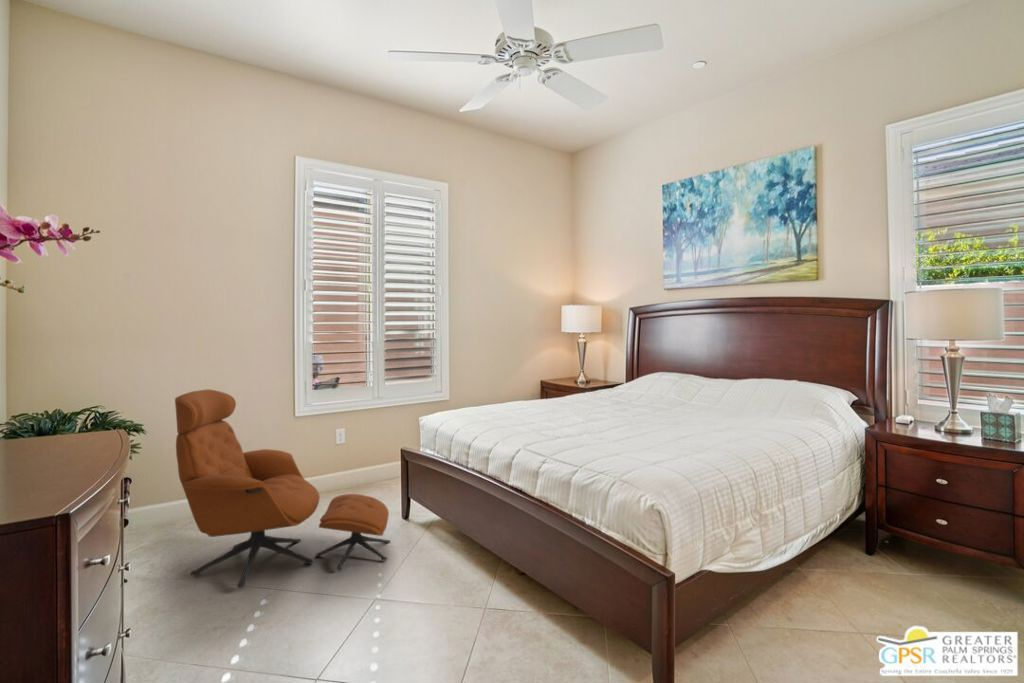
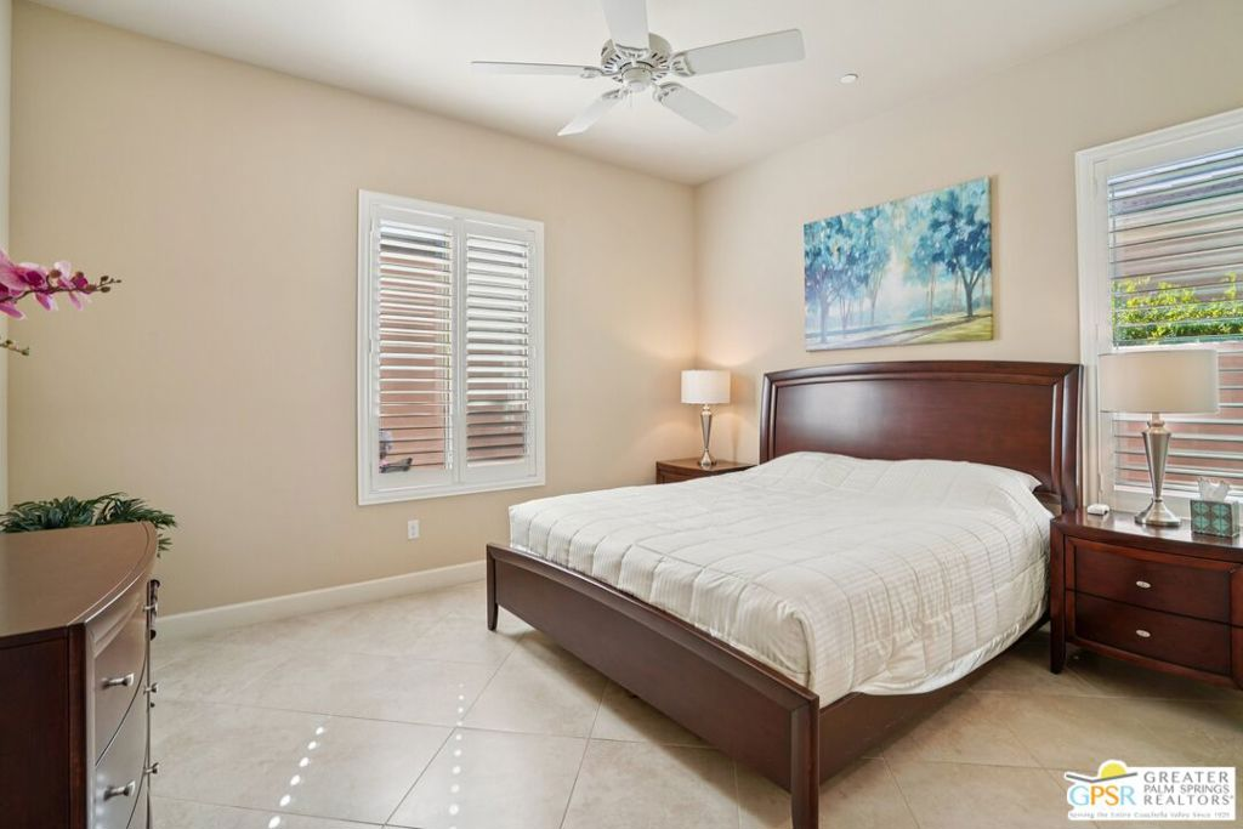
- armchair [174,389,392,589]
